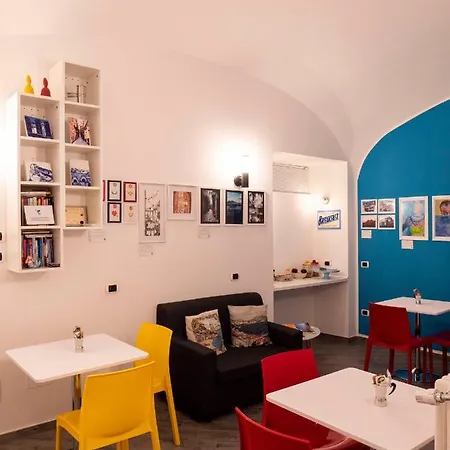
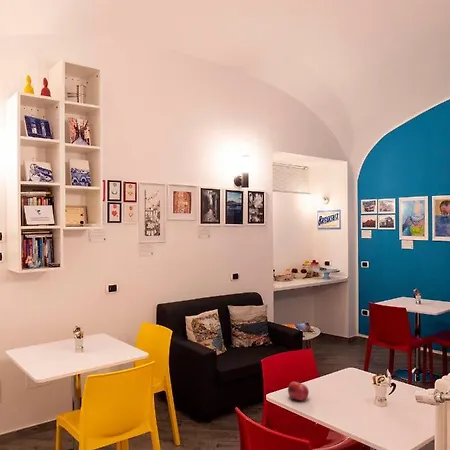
+ fruit [287,381,310,401]
